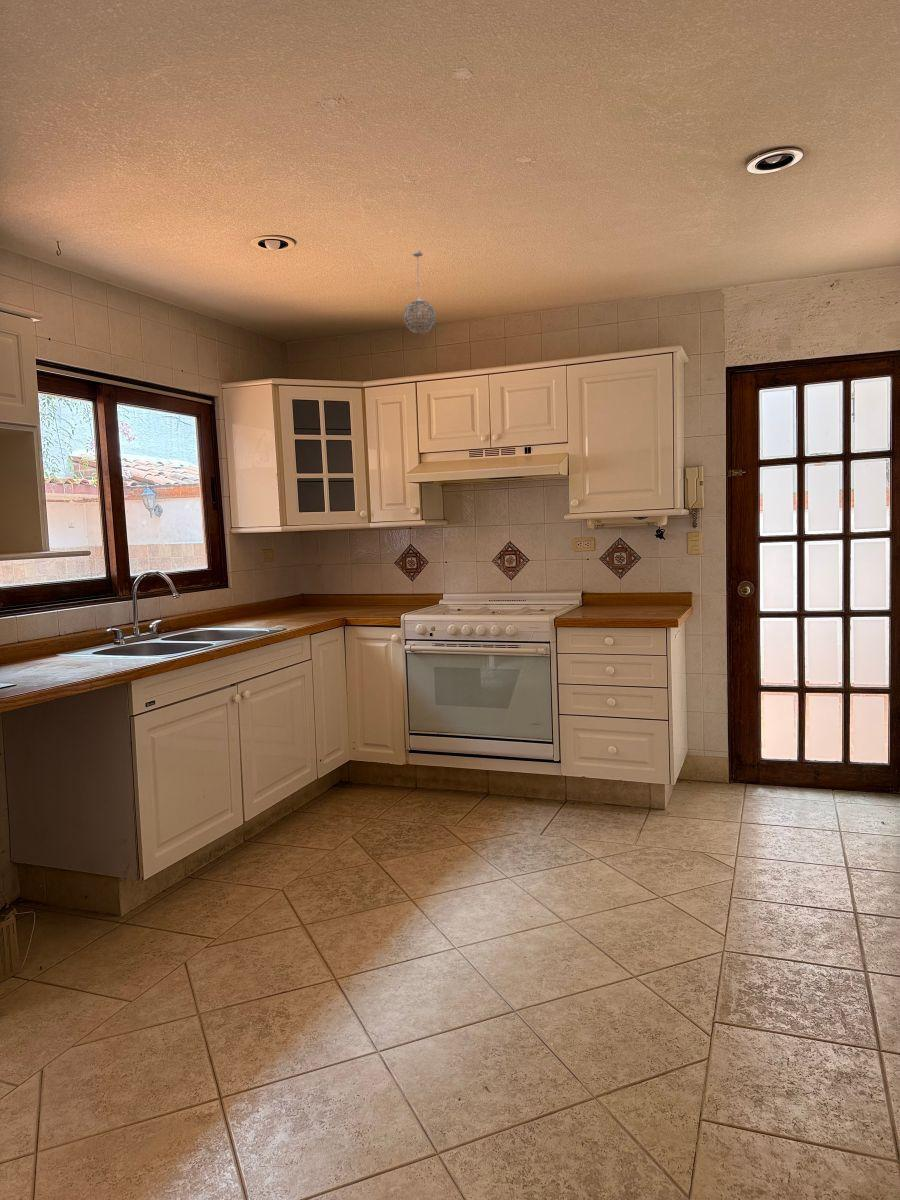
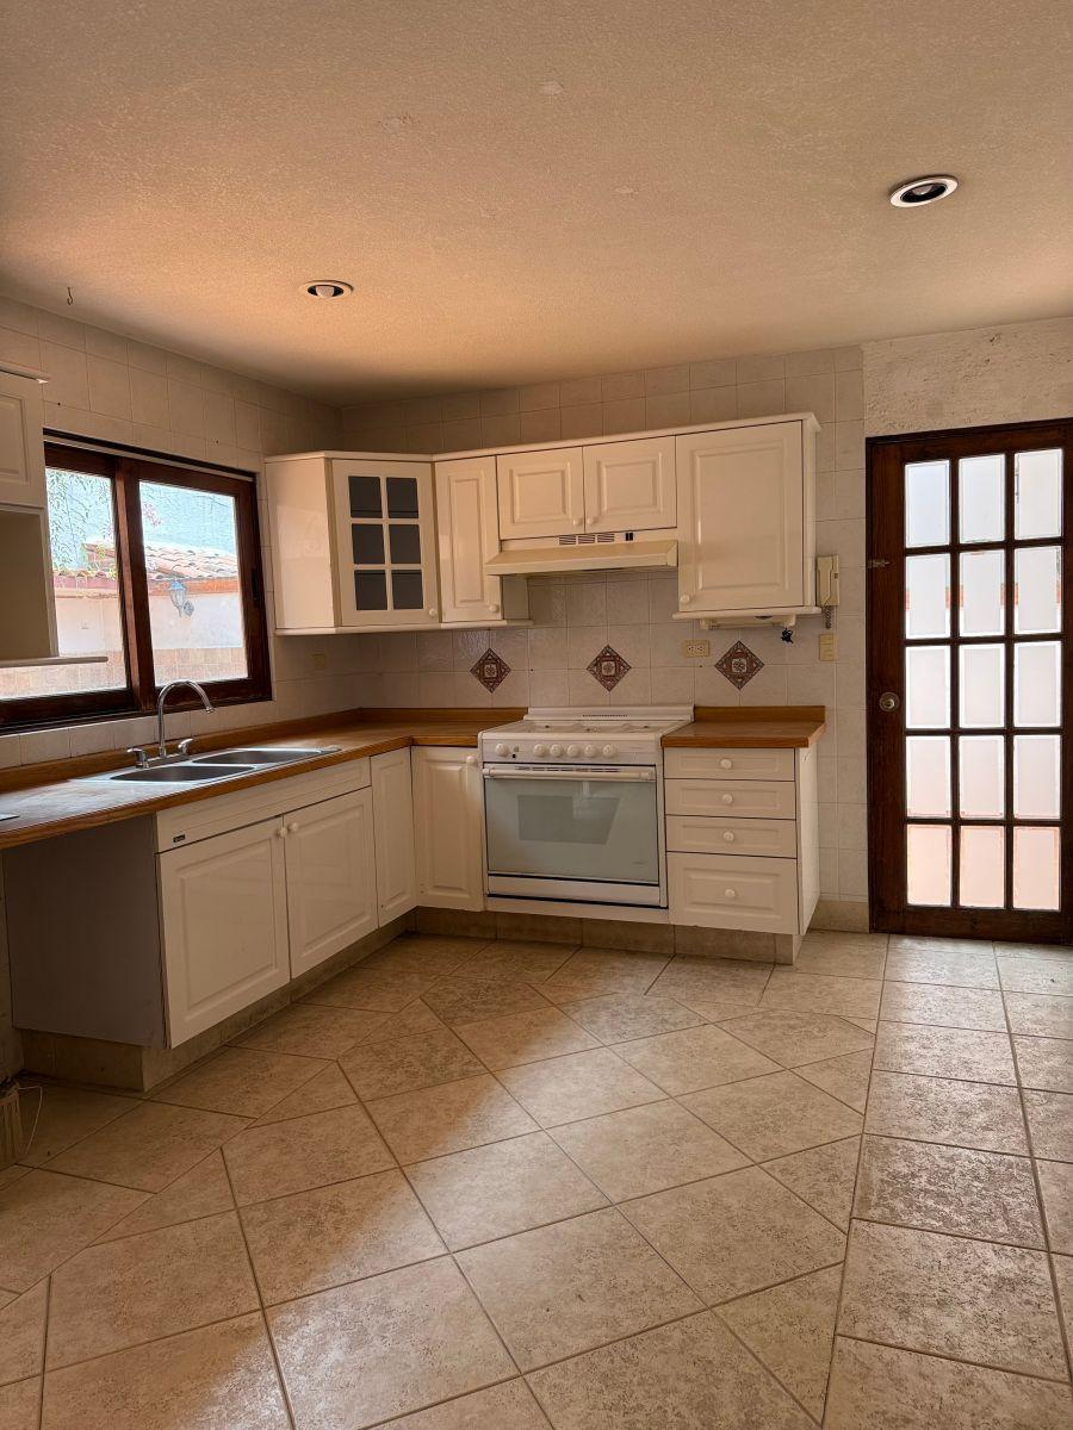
- pendant light [403,249,437,335]
